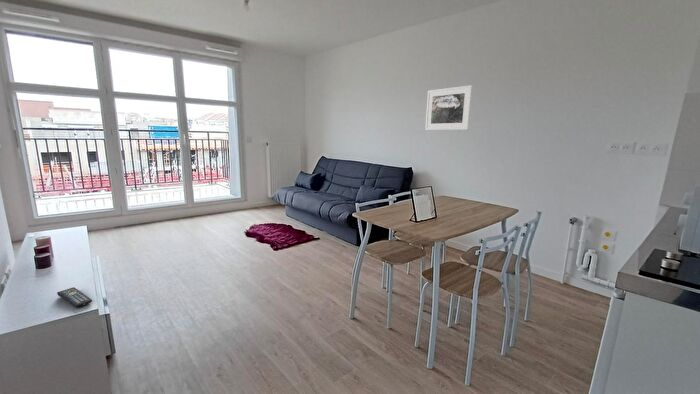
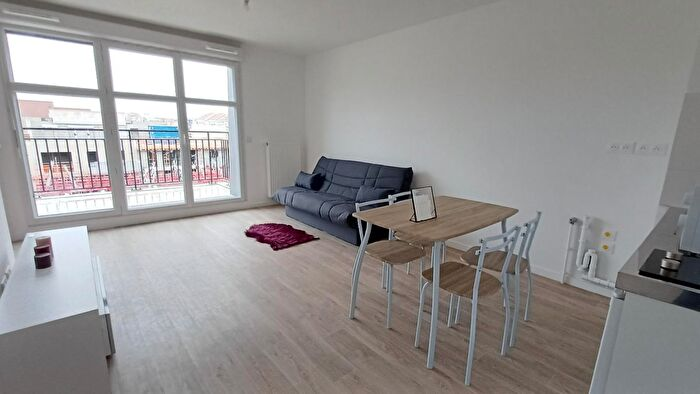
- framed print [424,84,474,131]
- remote control [56,286,93,309]
